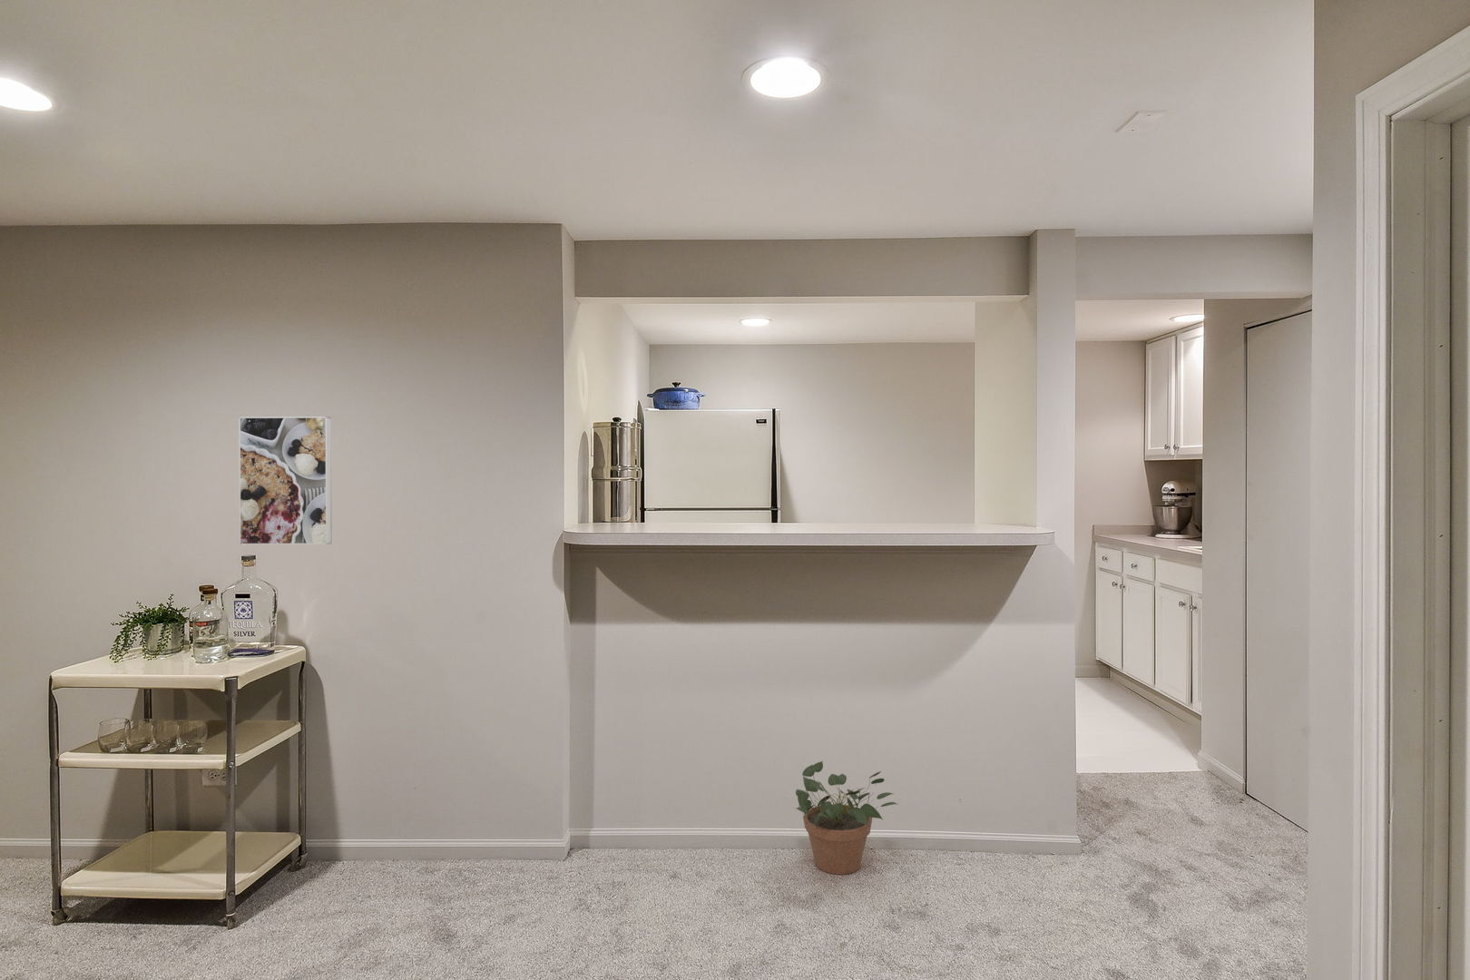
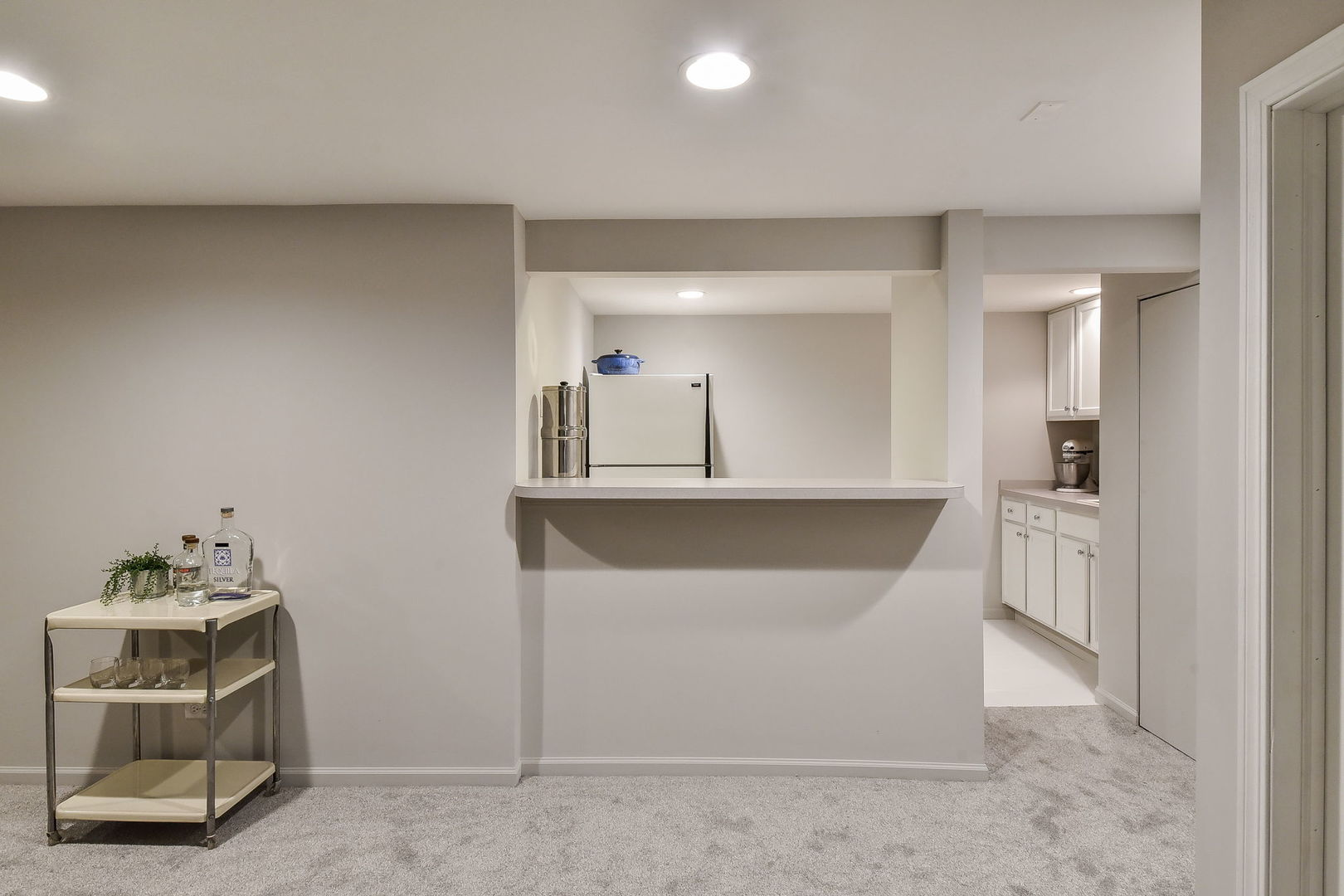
- potted plant [795,760,899,876]
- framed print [237,416,332,546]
